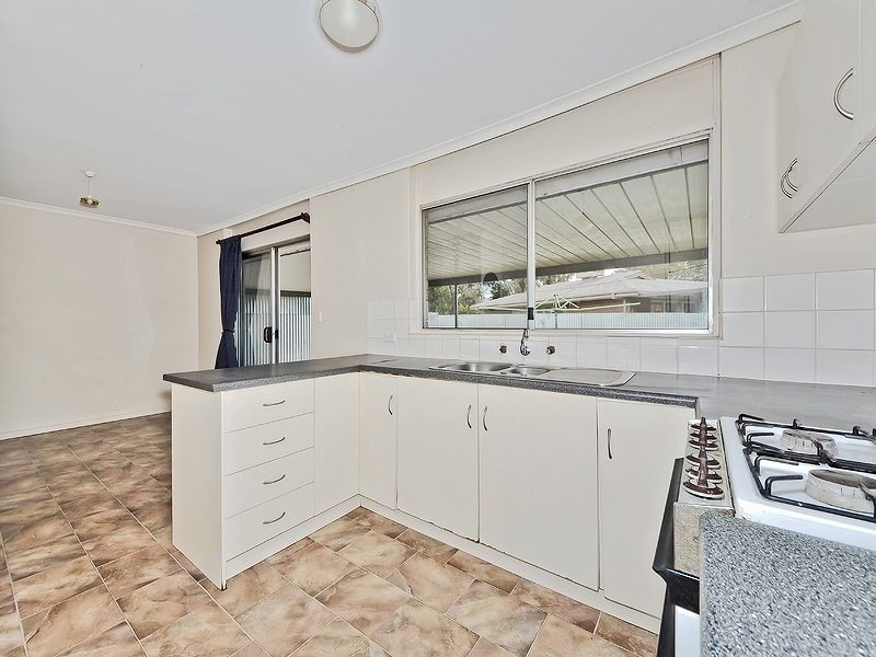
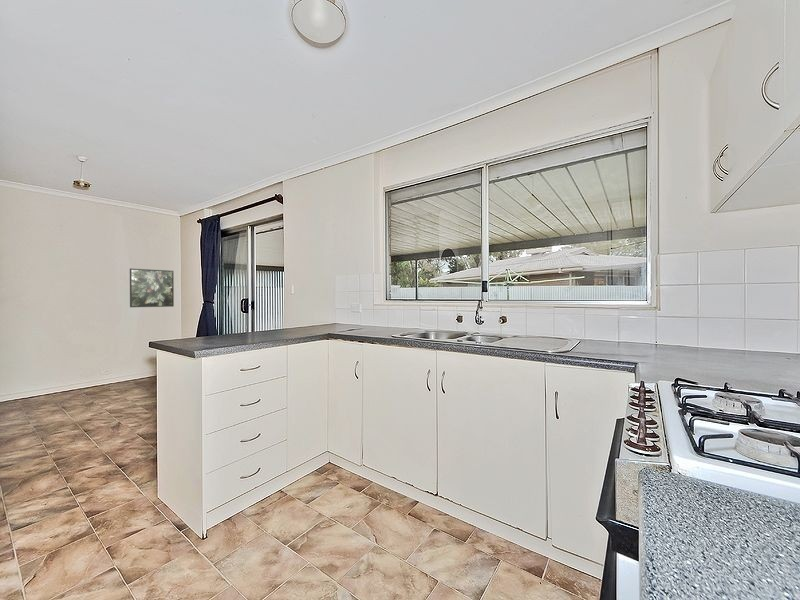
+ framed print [129,267,175,308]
